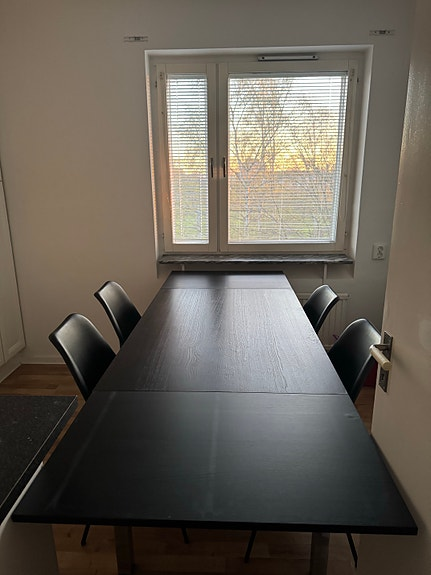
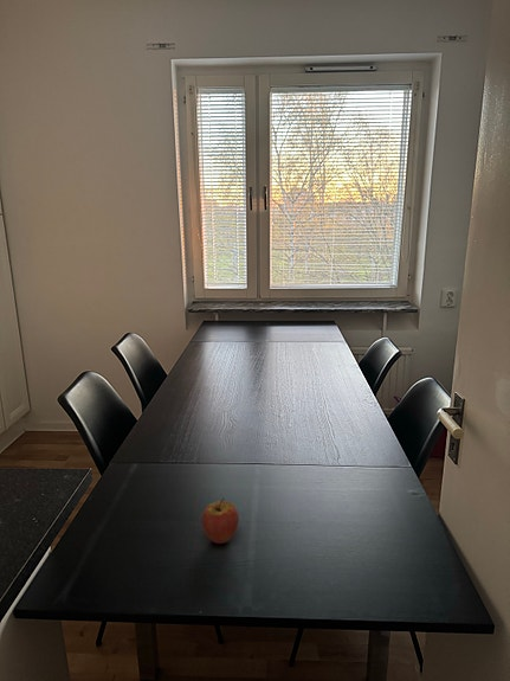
+ fruit [201,497,240,545]
